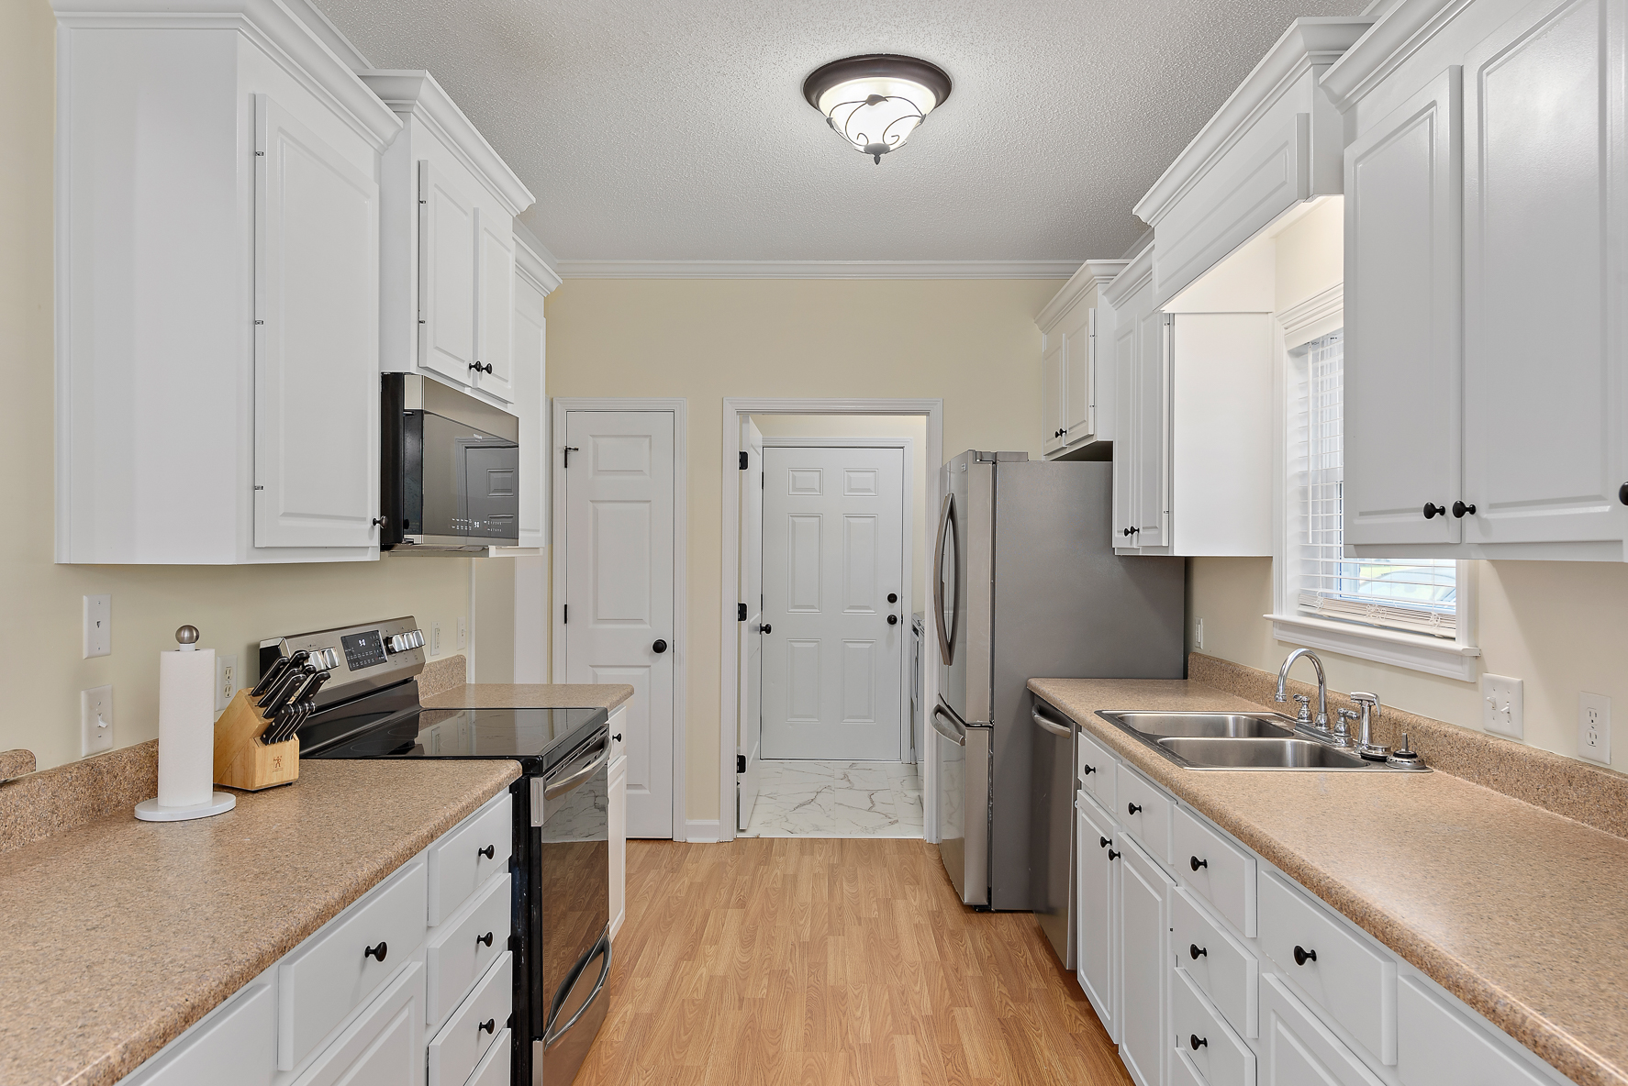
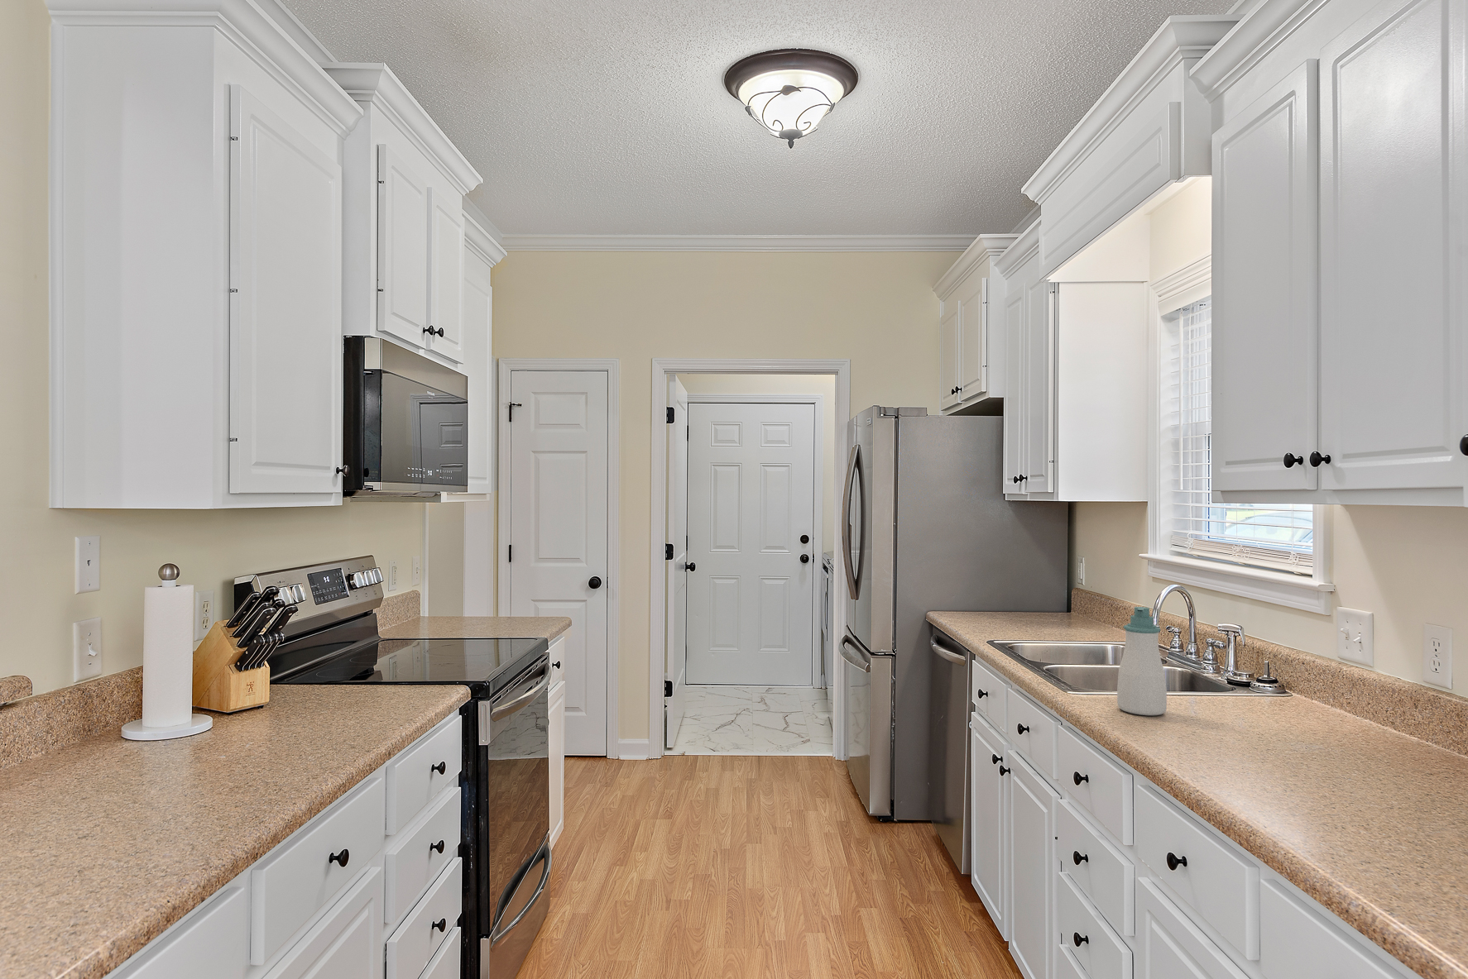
+ soap bottle [1116,606,1167,716]
